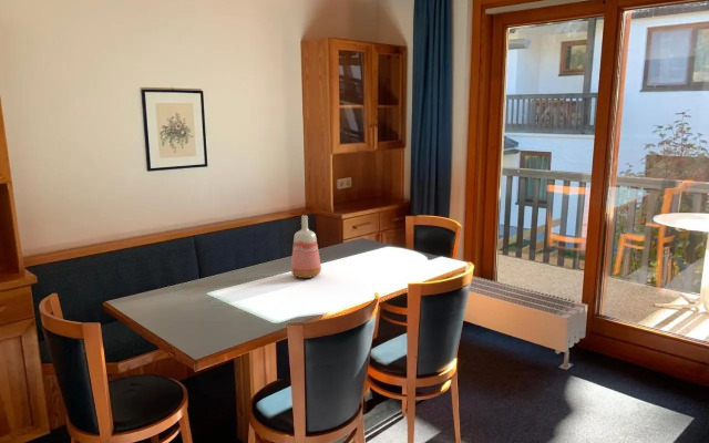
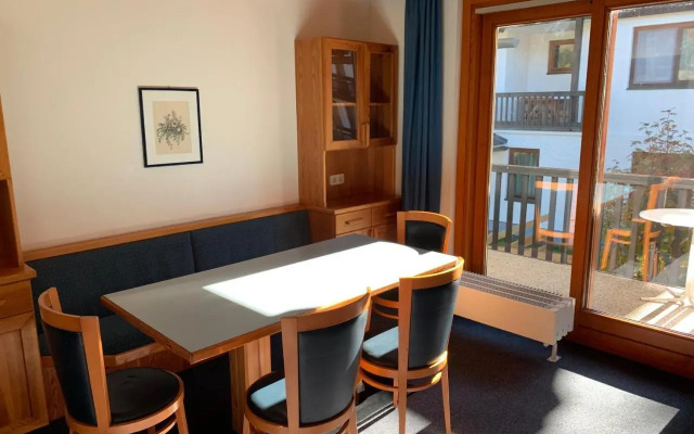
- vase [290,214,322,279]
